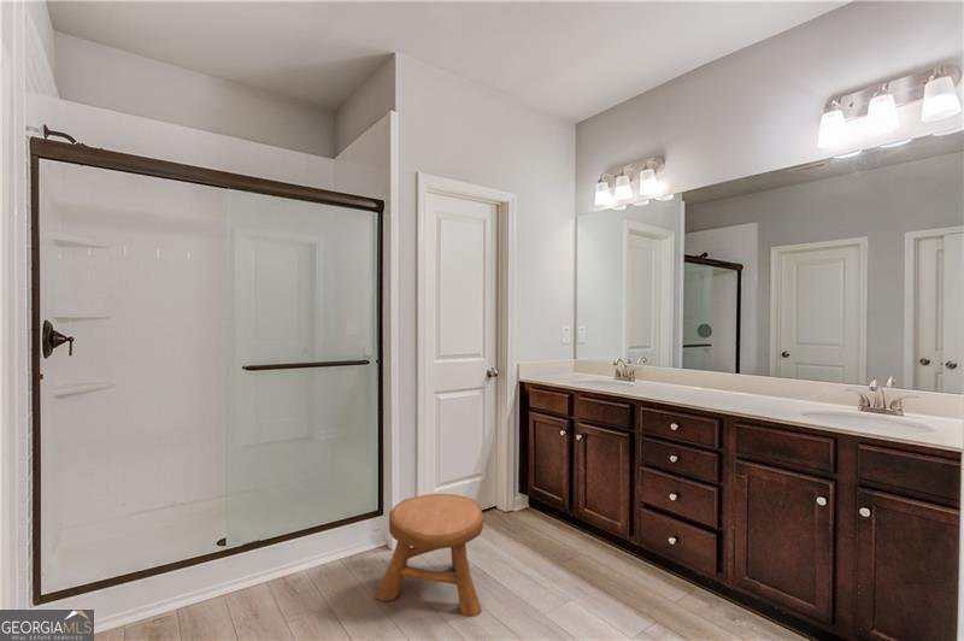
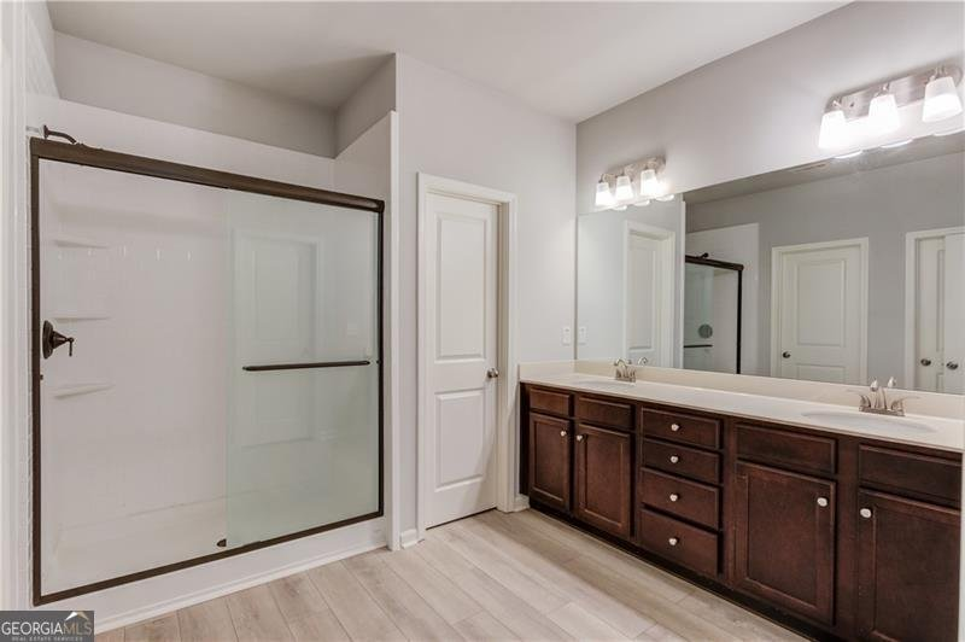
- stool [374,493,484,618]
